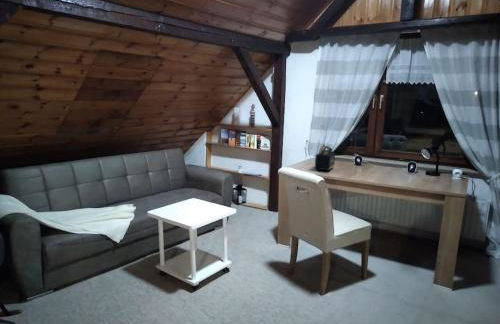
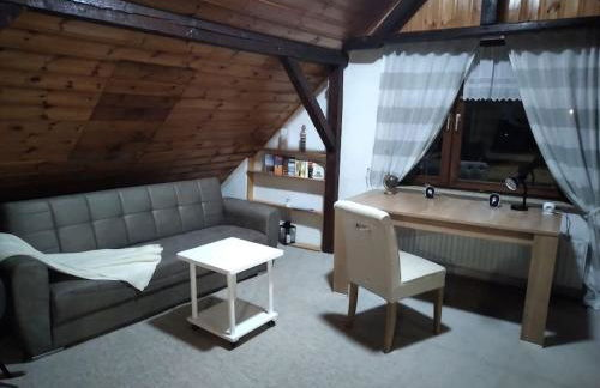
- speaker [314,151,336,172]
